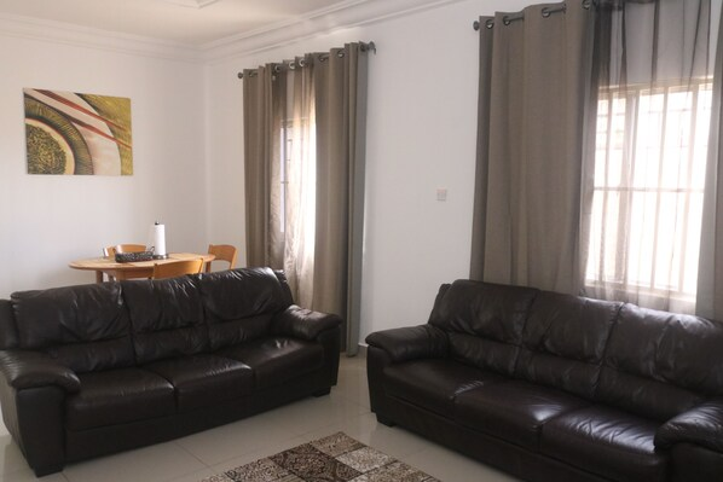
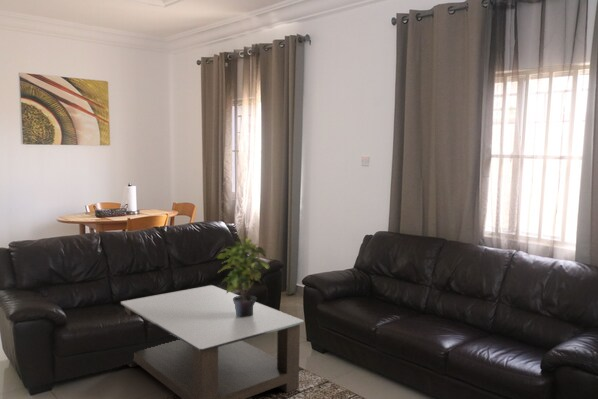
+ potted plant [215,236,270,317]
+ coffee table [120,284,305,399]
